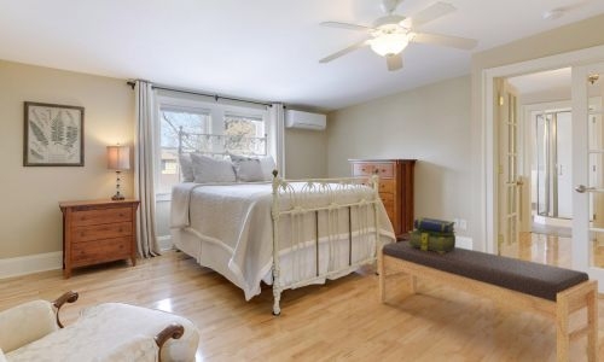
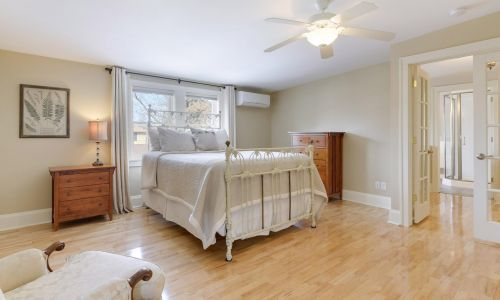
- bench [378,239,599,362]
- stack of books [407,216,458,253]
